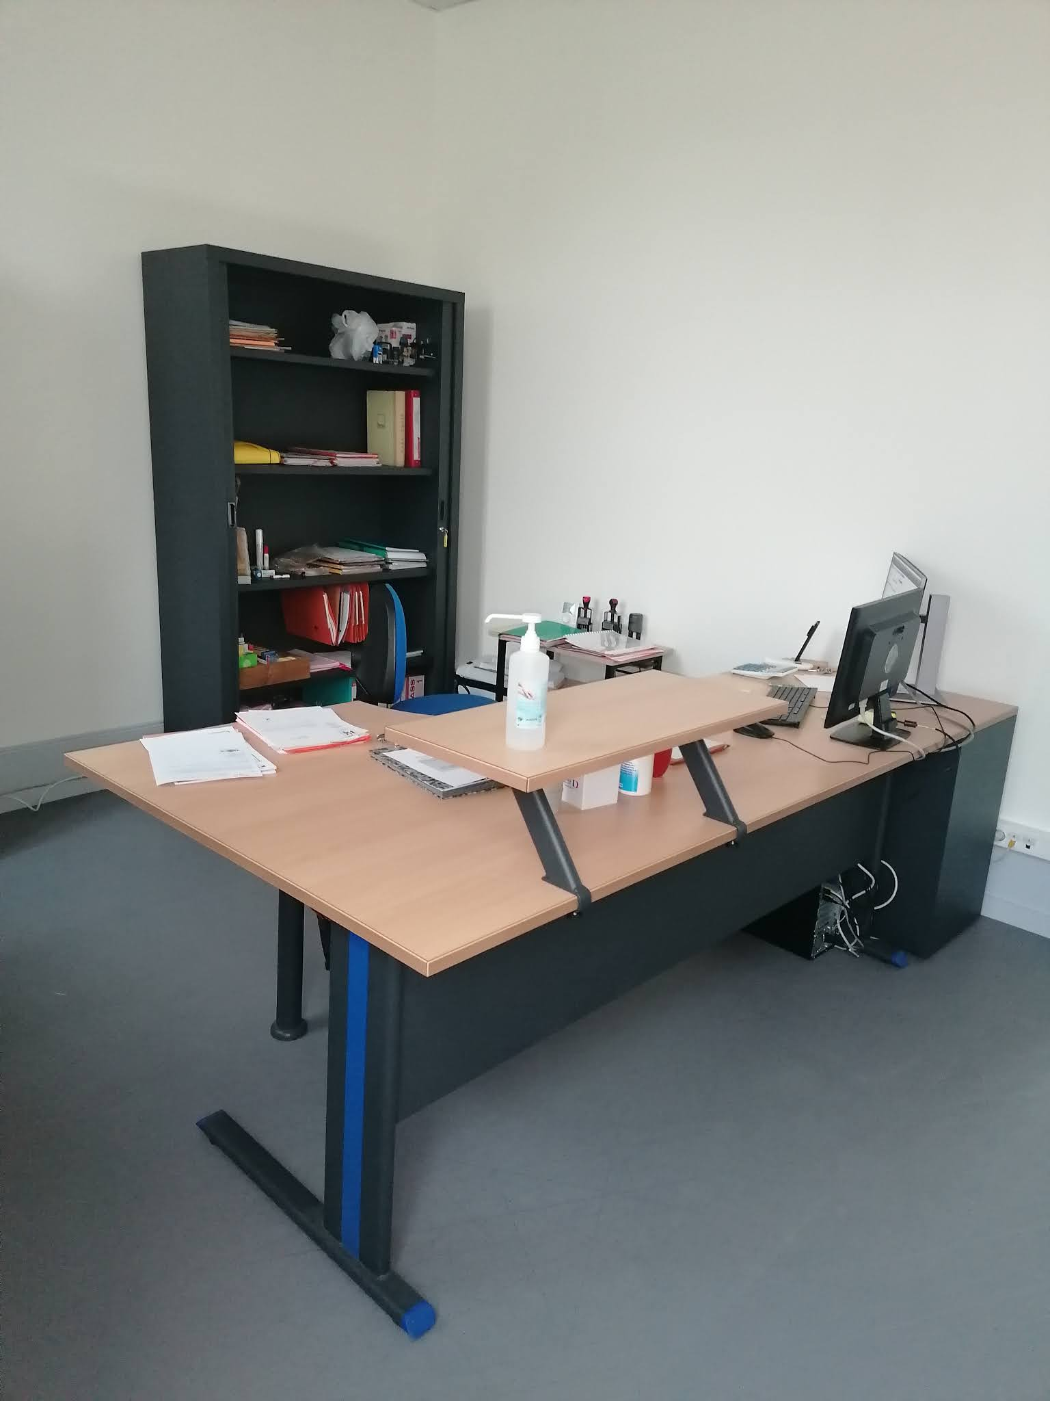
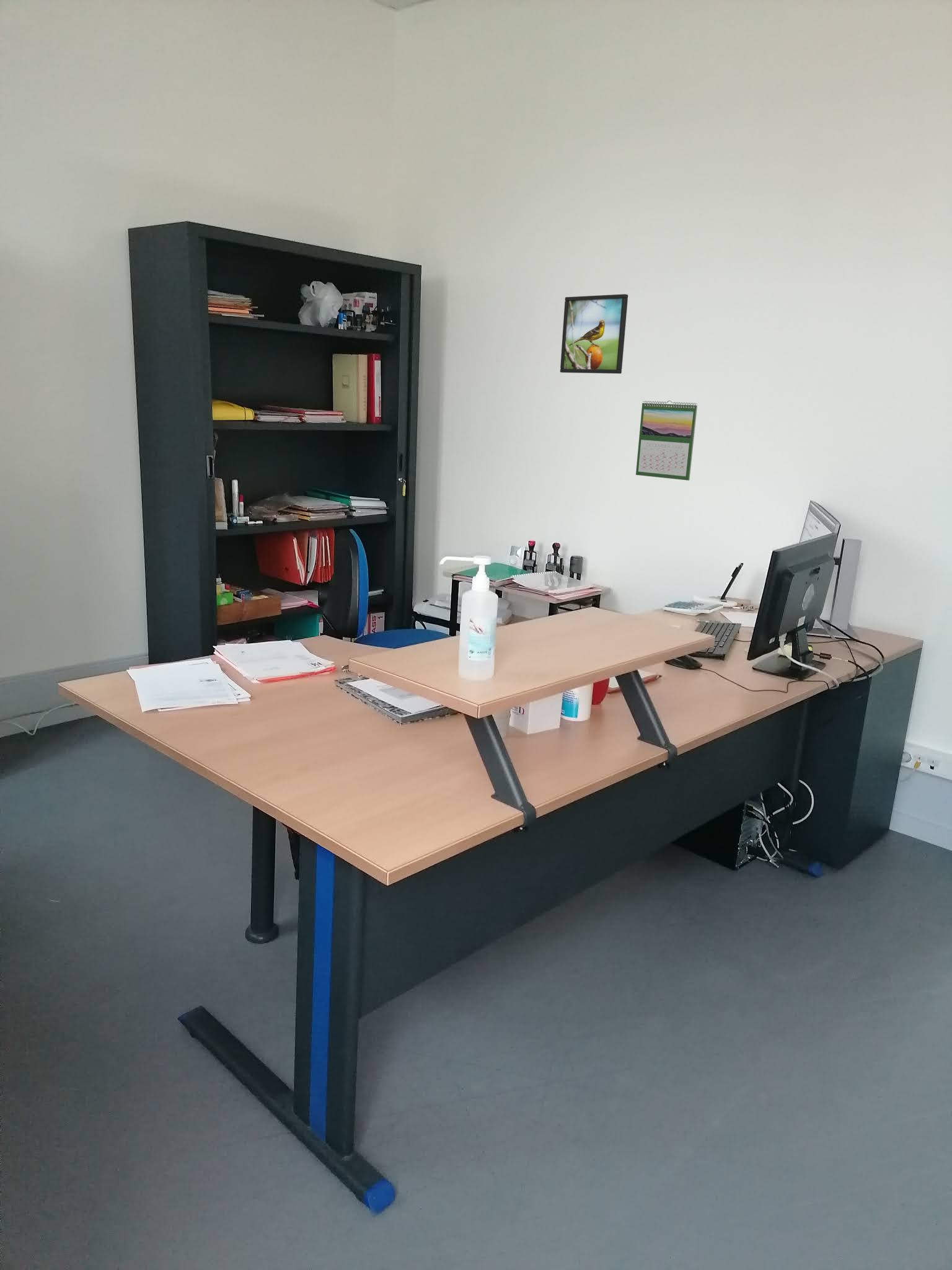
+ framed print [560,293,628,375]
+ calendar [635,400,698,481]
